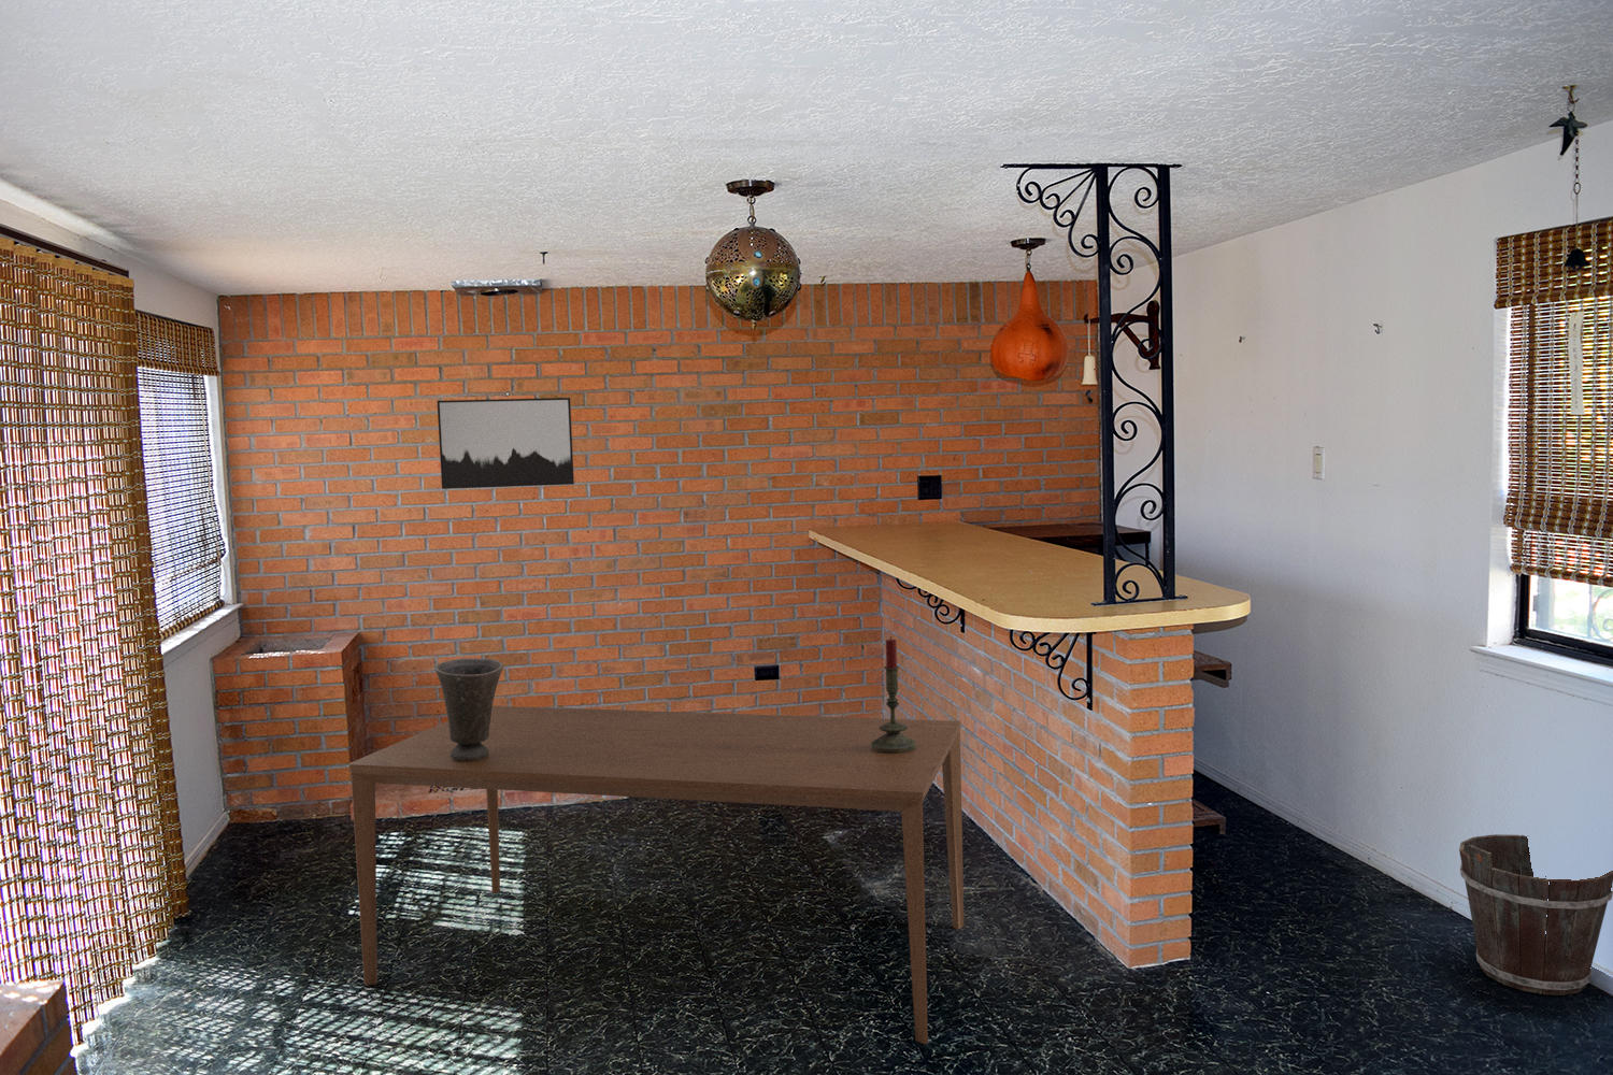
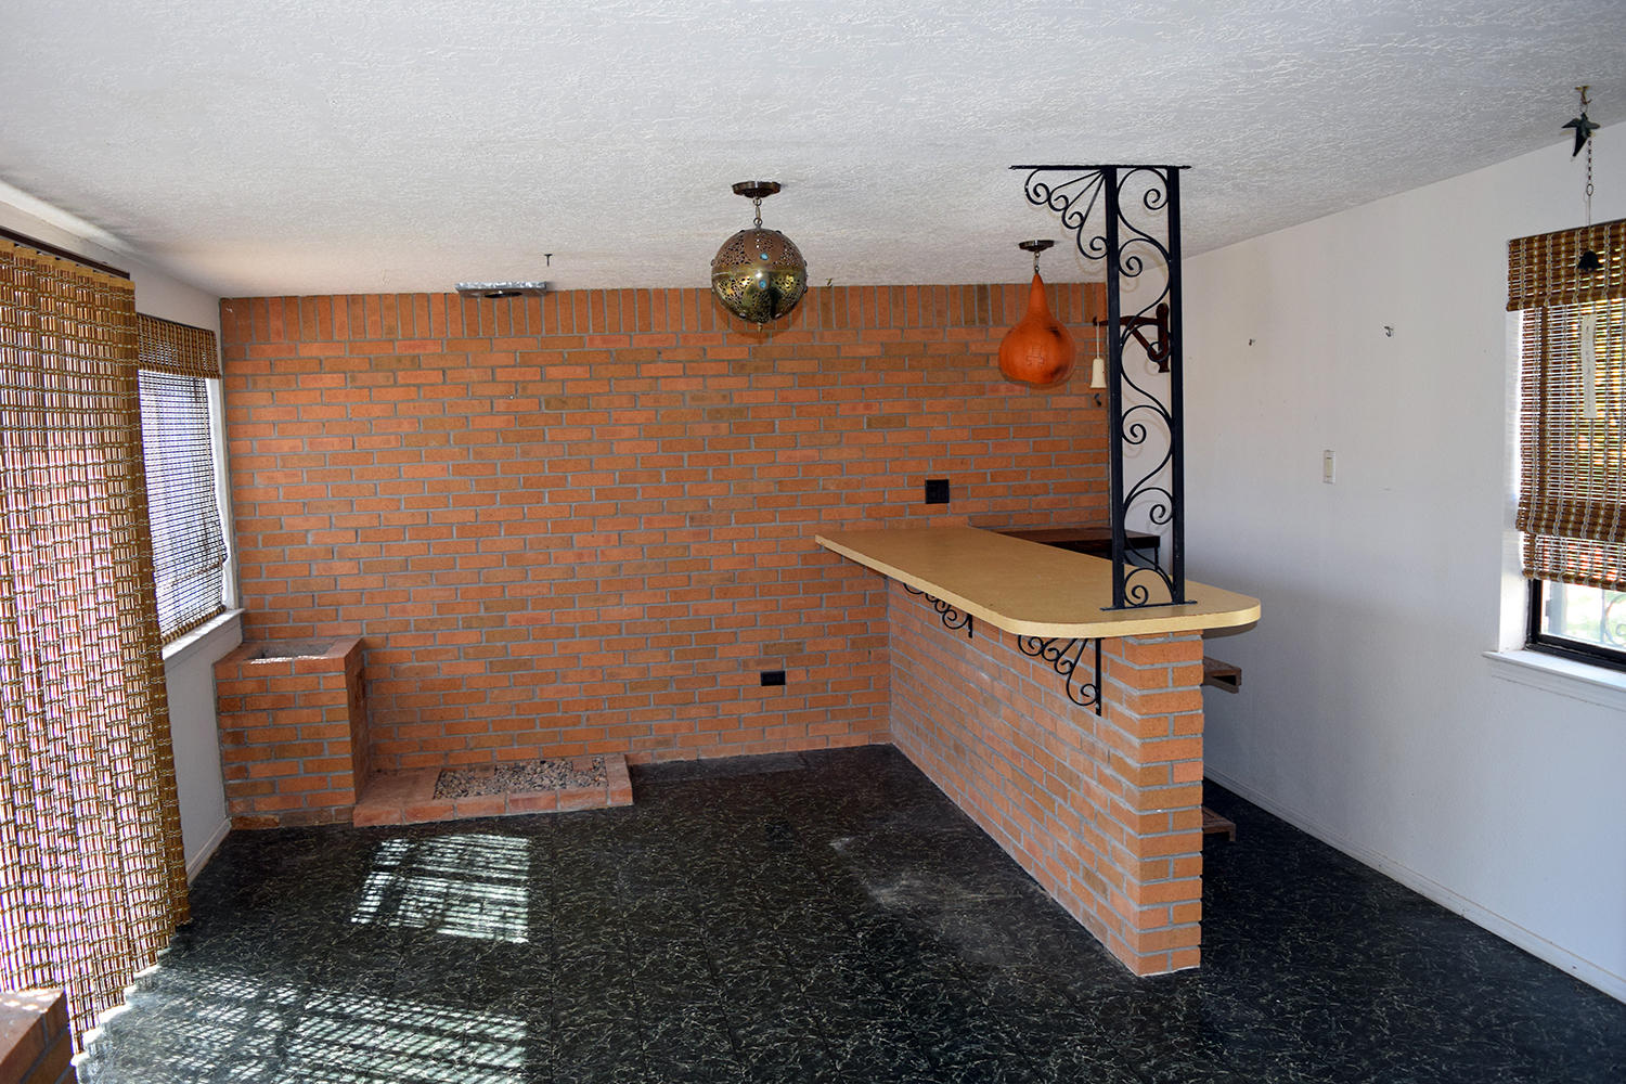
- dining table [348,705,965,1045]
- wall art [437,397,575,491]
- vase [433,656,504,761]
- candle [871,636,916,753]
- bucket [1458,833,1613,997]
